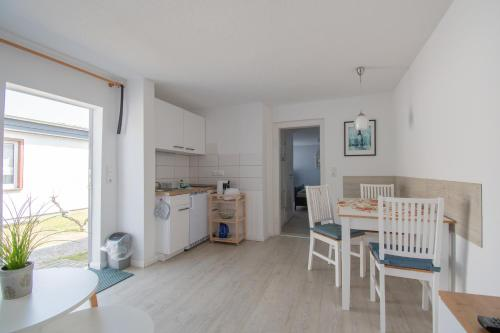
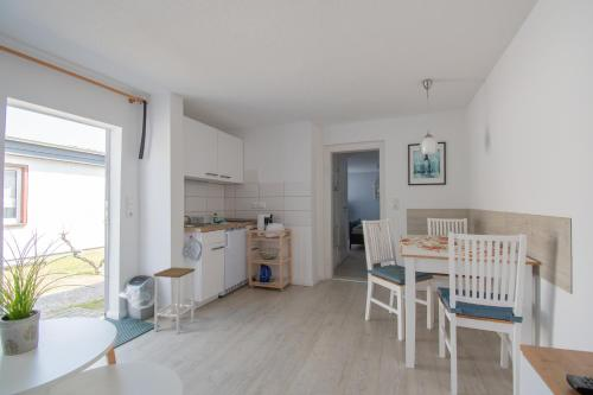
+ step stool [153,266,196,335]
